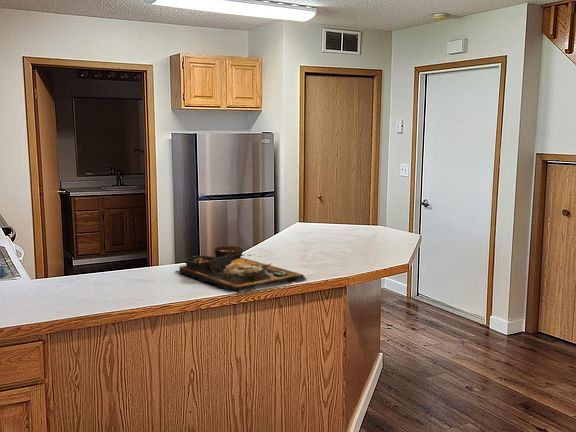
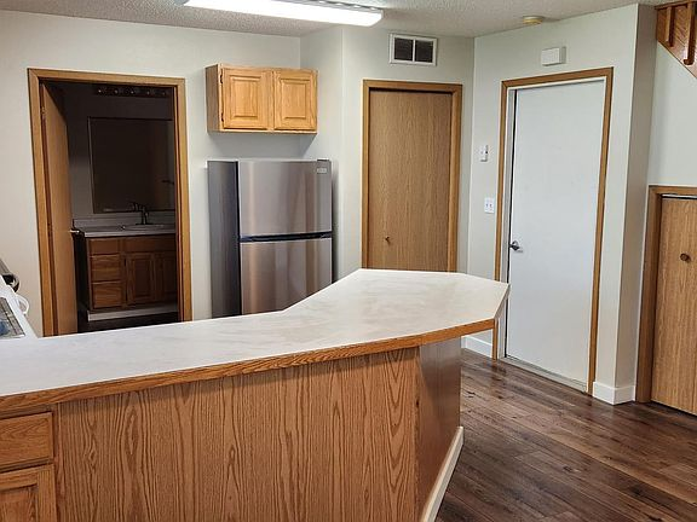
- platter [174,245,308,294]
